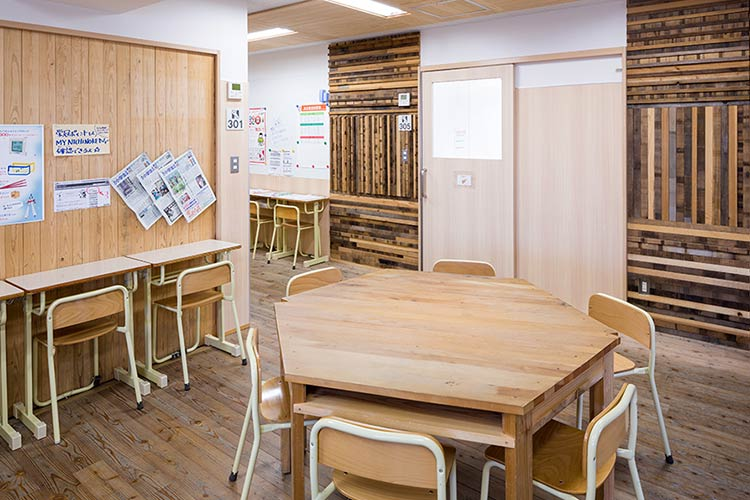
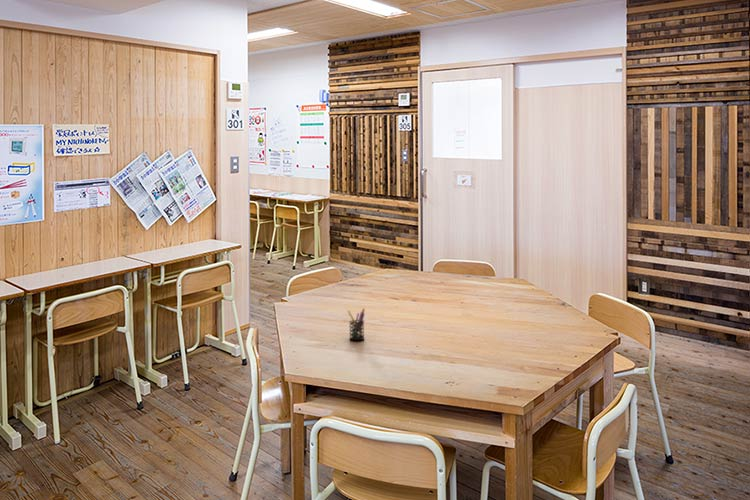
+ pen holder [347,307,366,341]
